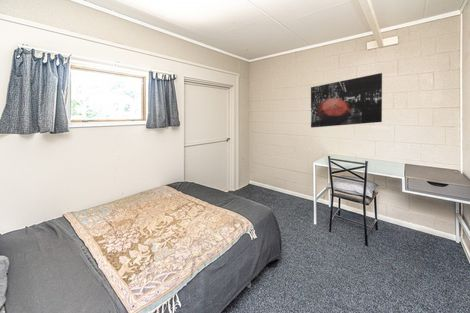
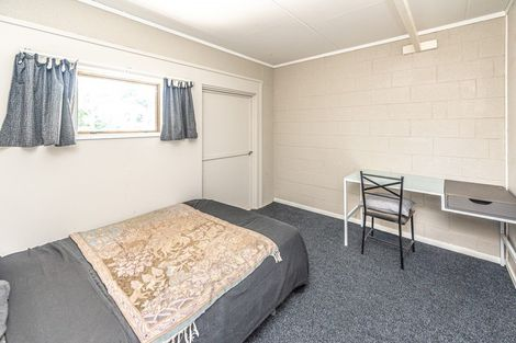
- wall art [310,72,383,129]
